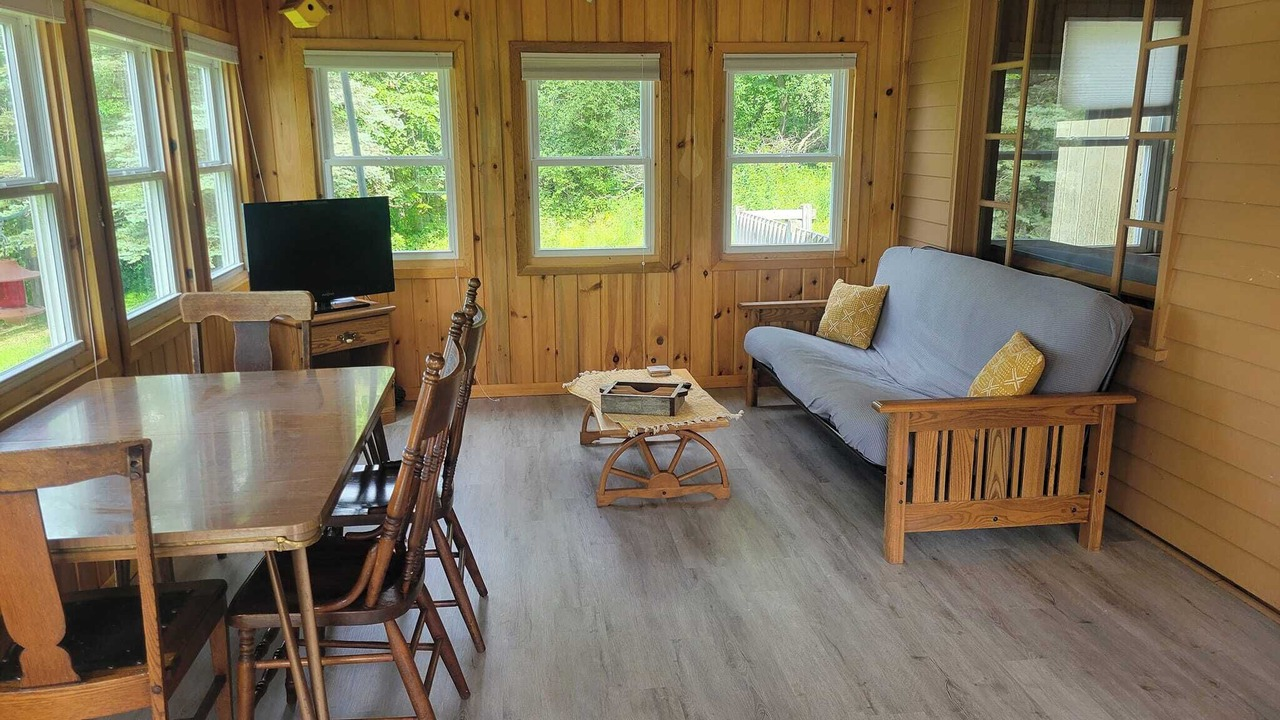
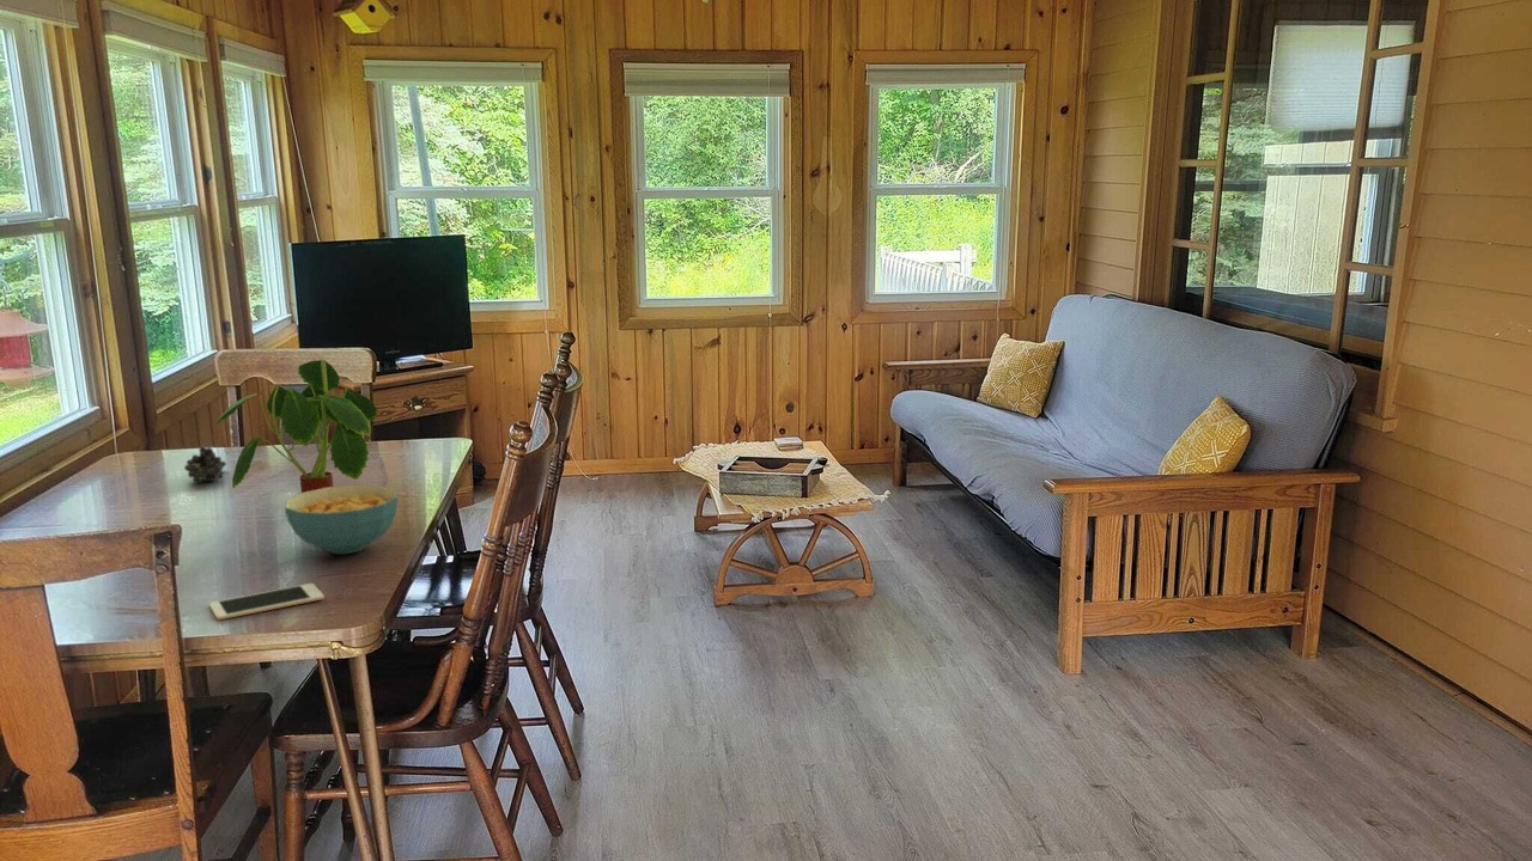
+ plant [215,359,379,494]
+ fruit [183,445,227,483]
+ cell phone [208,582,326,621]
+ cereal bowl [284,484,399,555]
